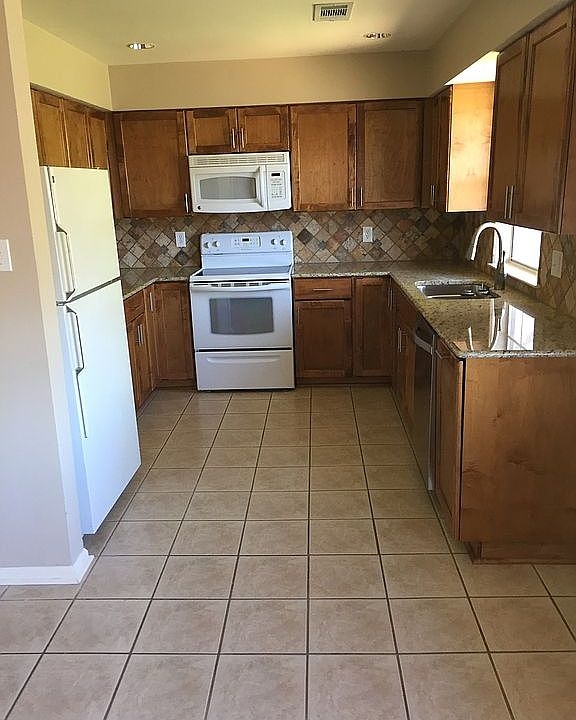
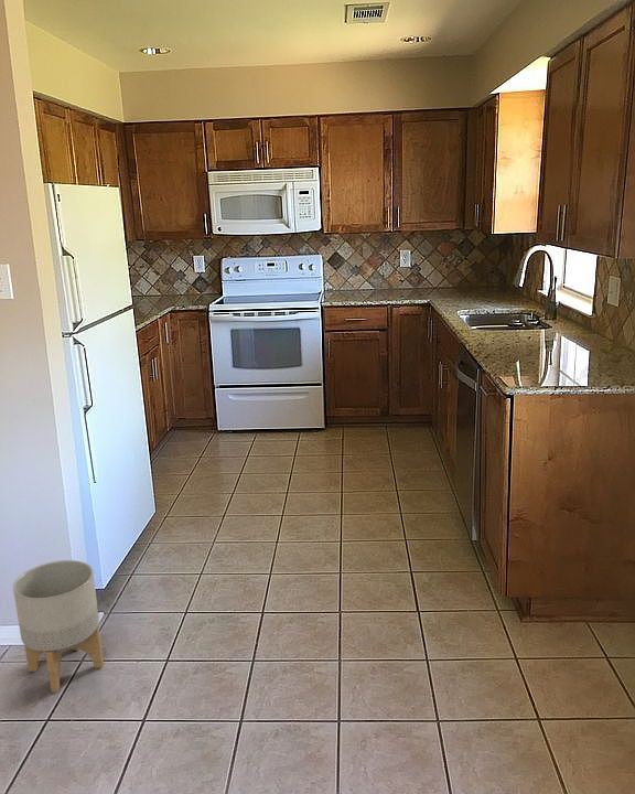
+ planter [12,559,105,694]
